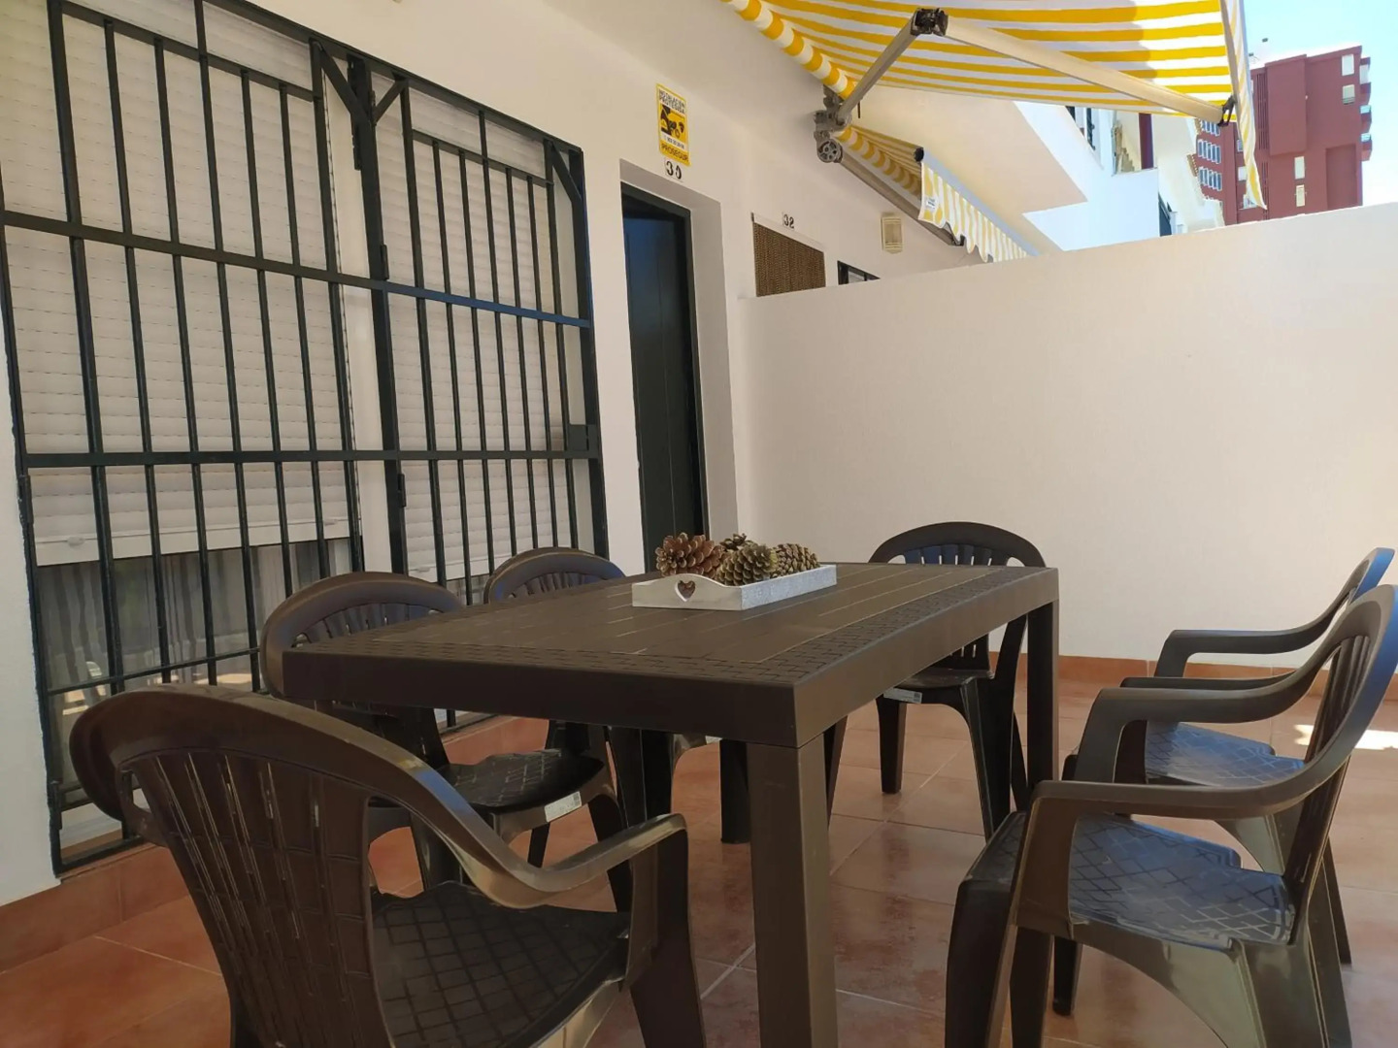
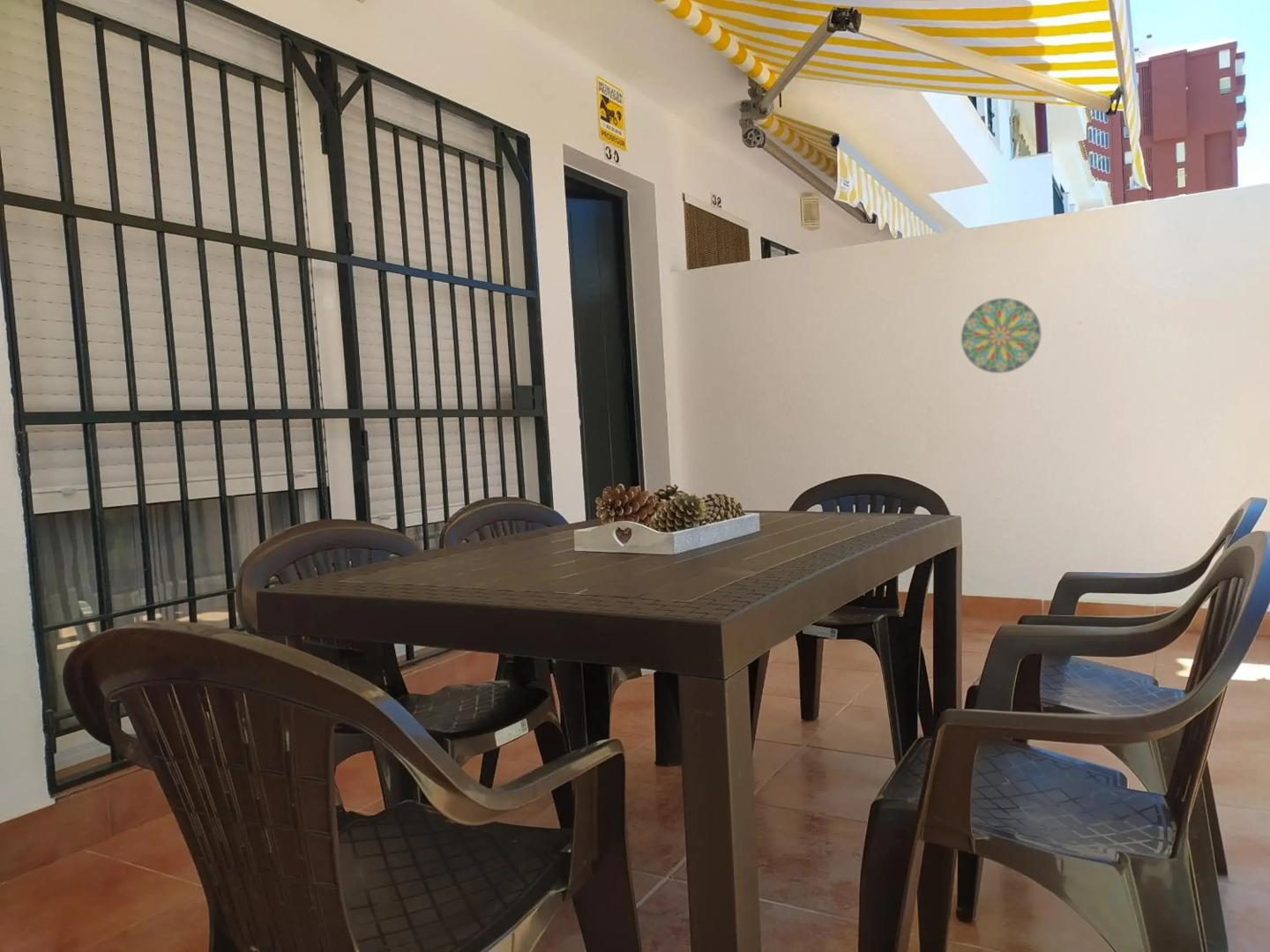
+ decorative plate [960,297,1042,375]
